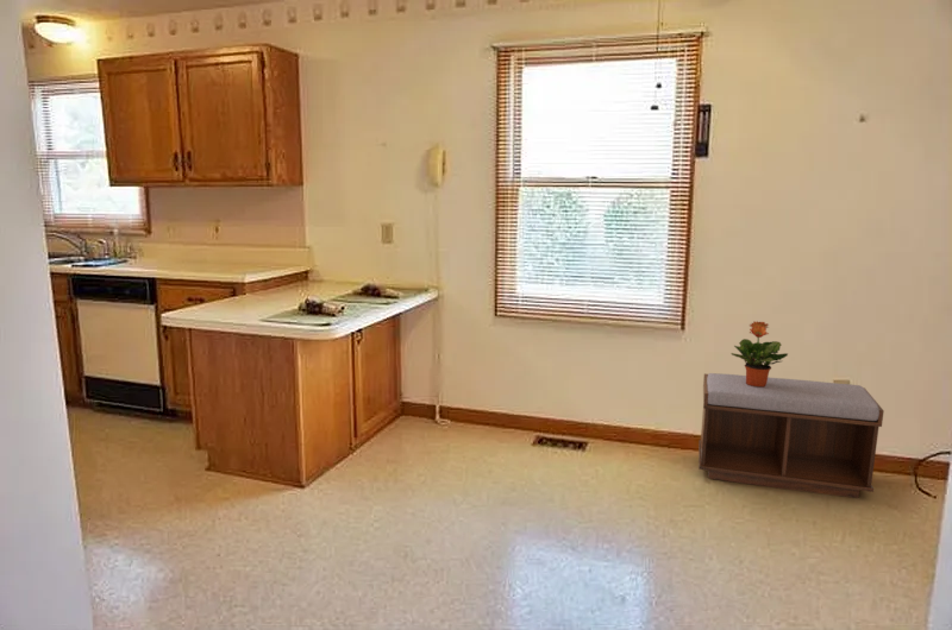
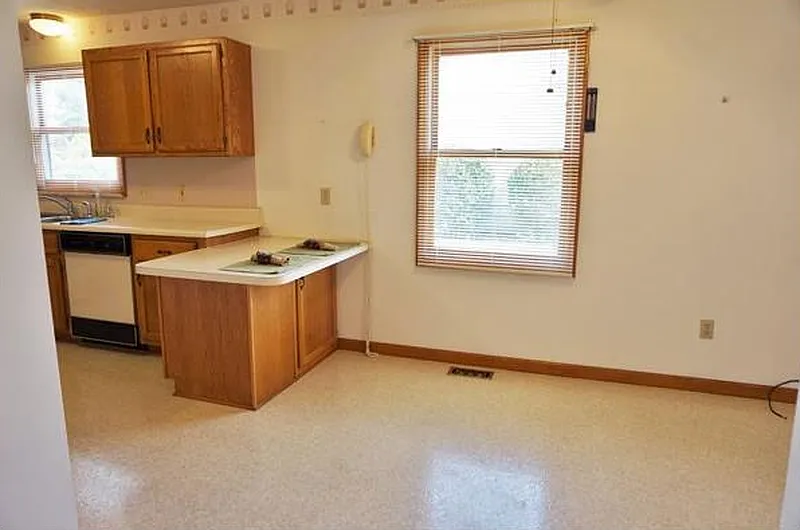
- bench [697,372,885,499]
- potted plant [729,321,789,388]
